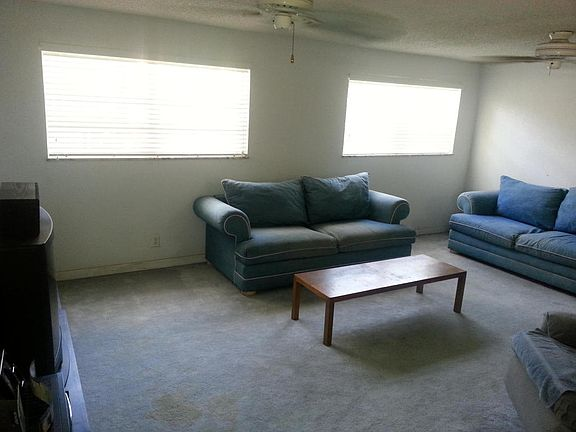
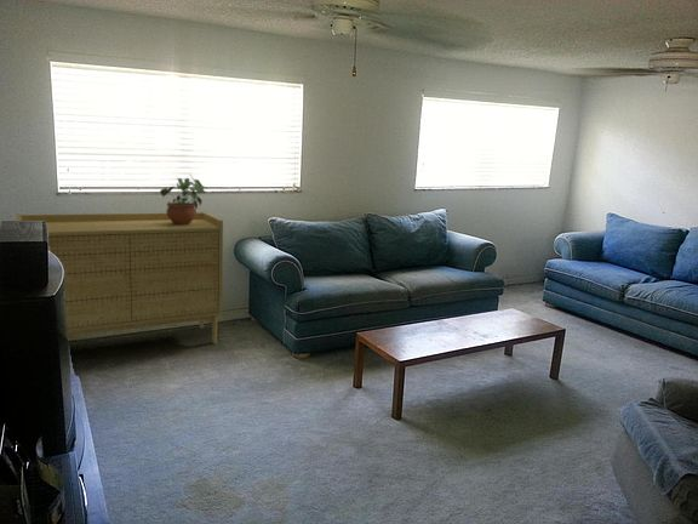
+ potted plant [159,173,208,224]
+ sideboard [16,211,224,344]
